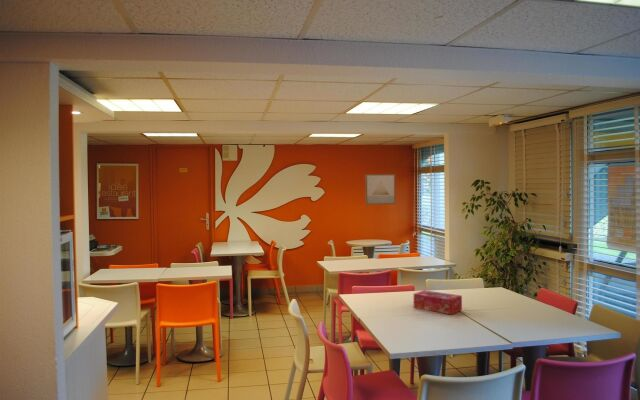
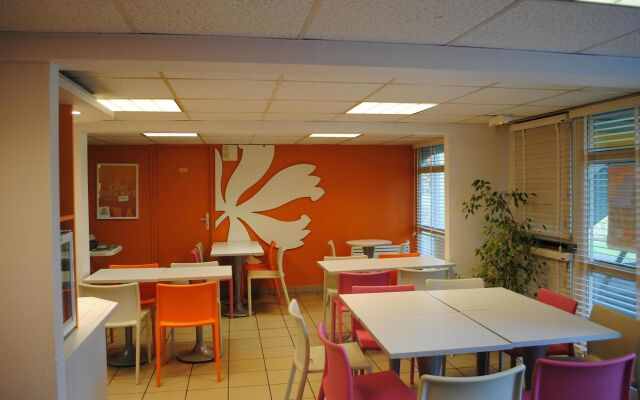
- wall art [364,173,396,206]
- tissue box [413,289,463,315]
